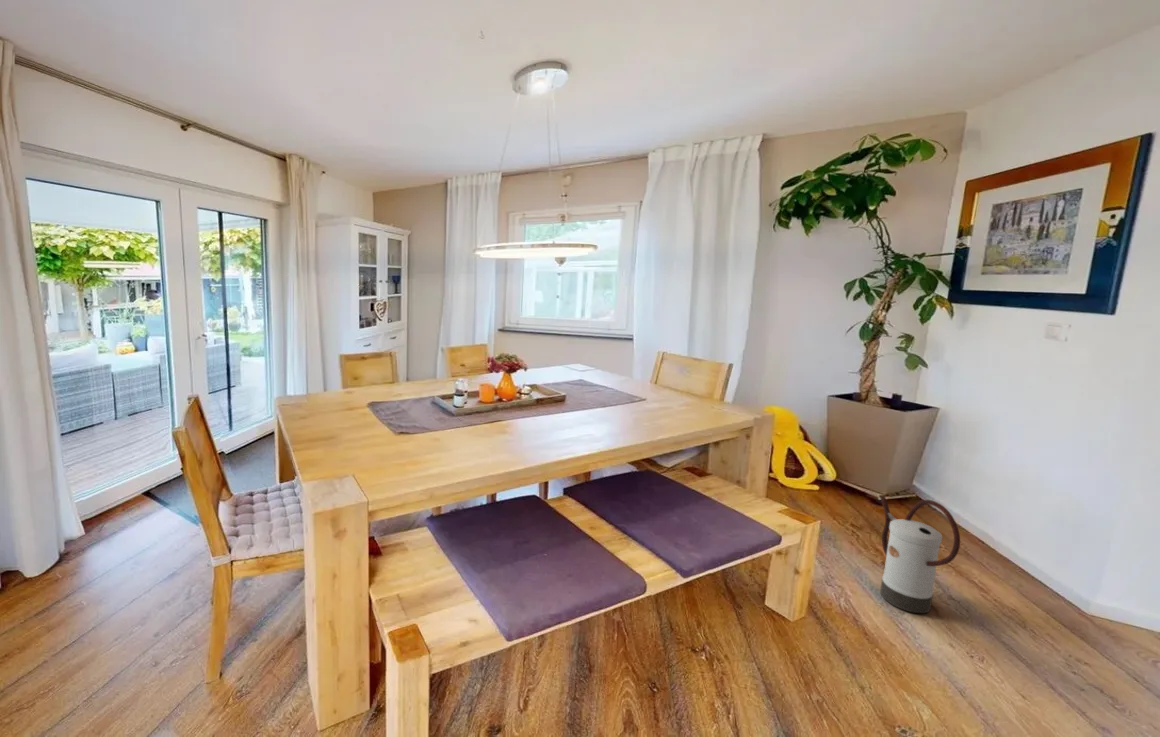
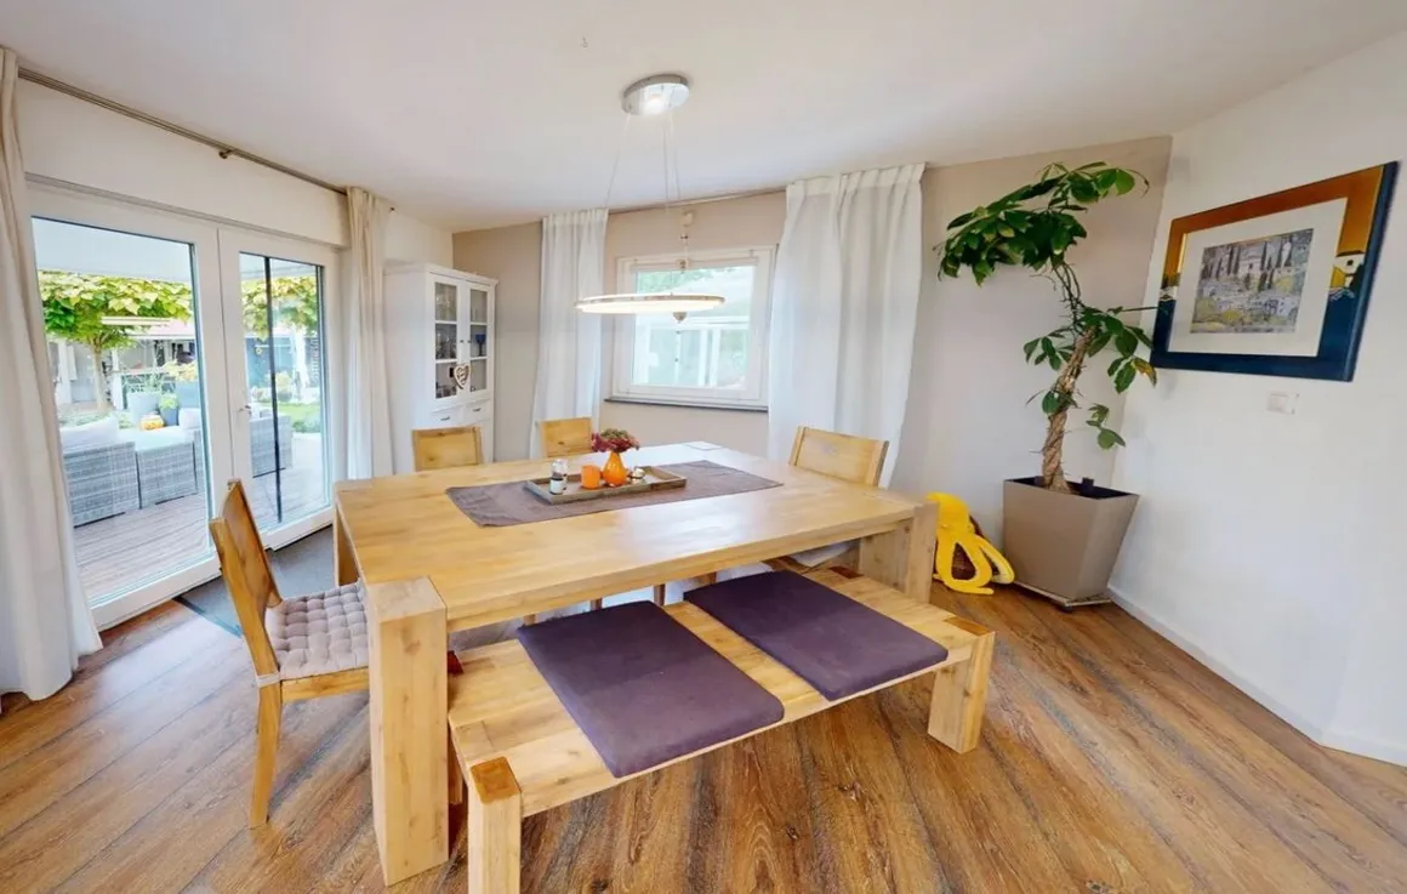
- watering can [879,495,961,614]
